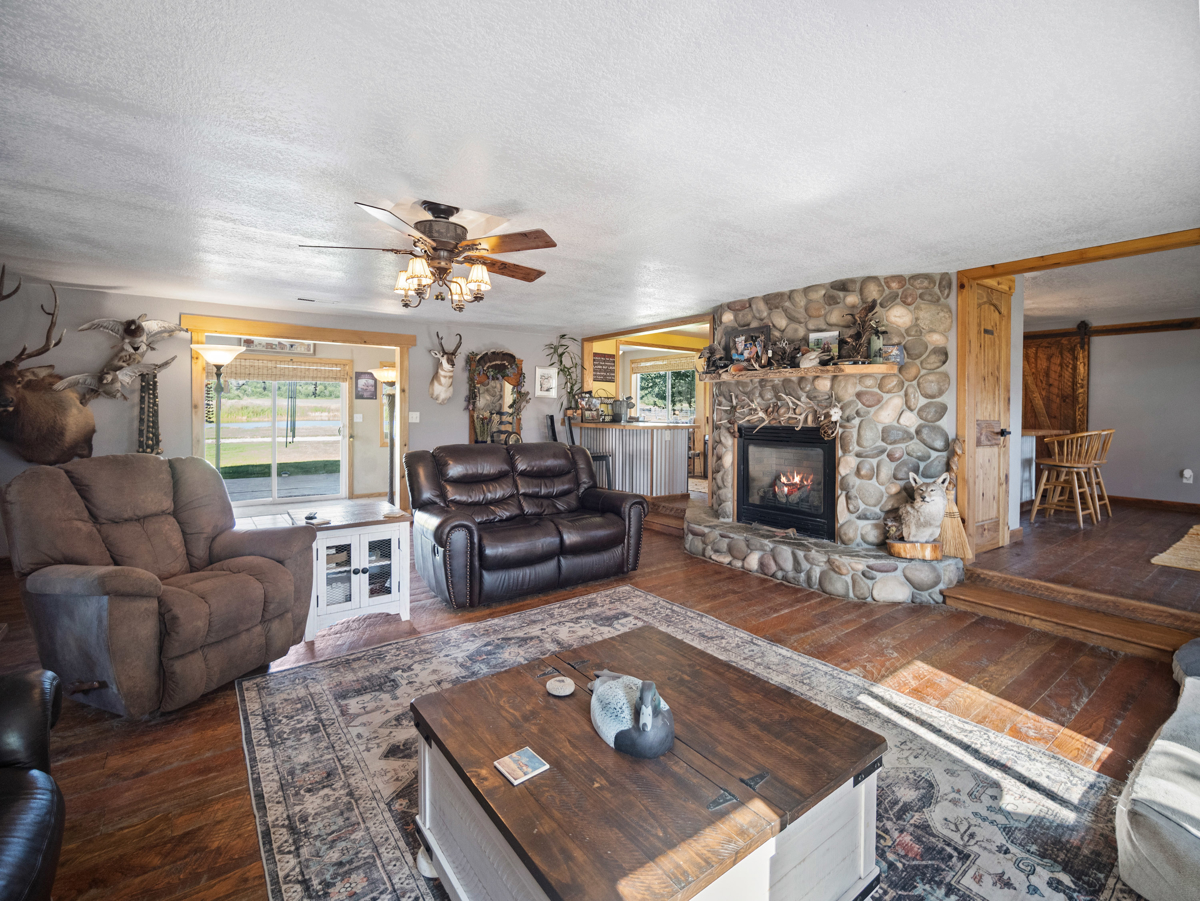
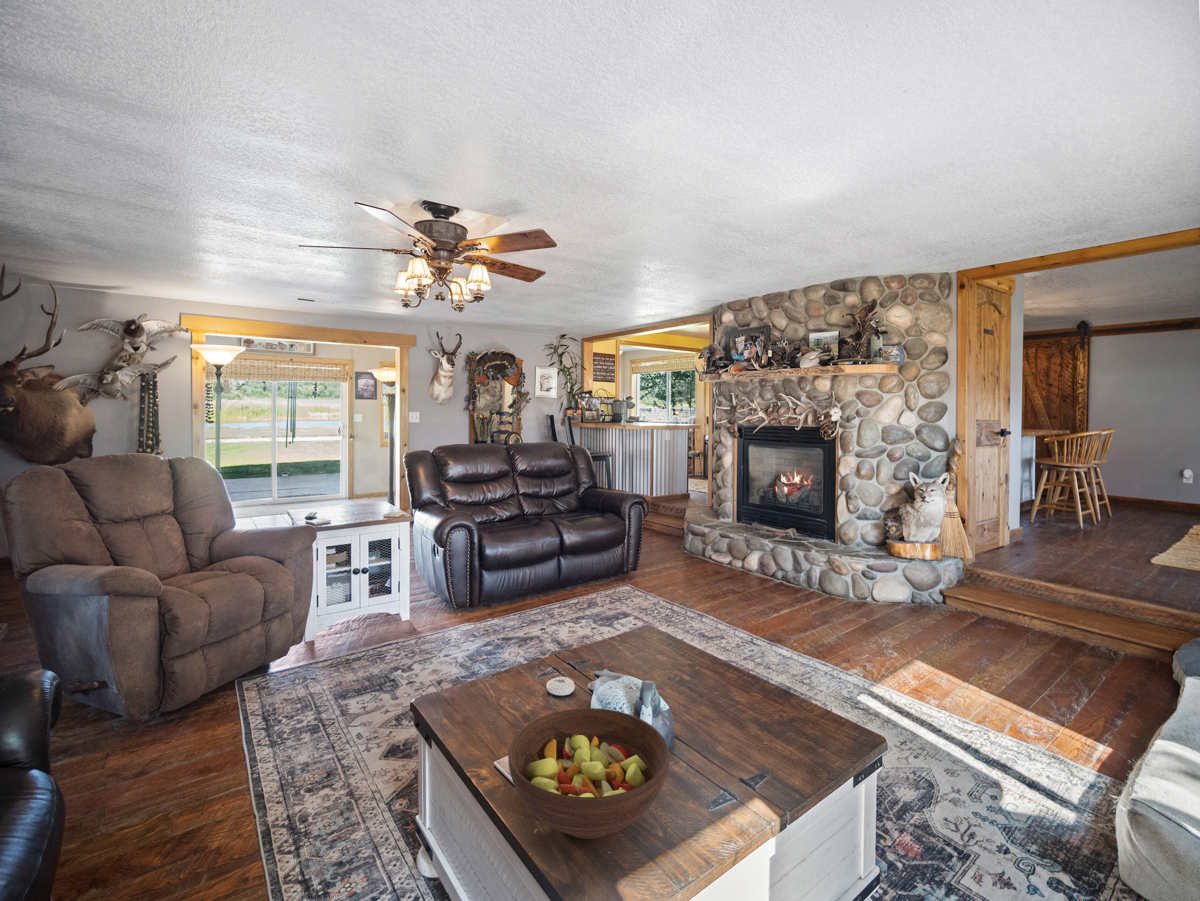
+ fruit bowl [507,707,670,840]
